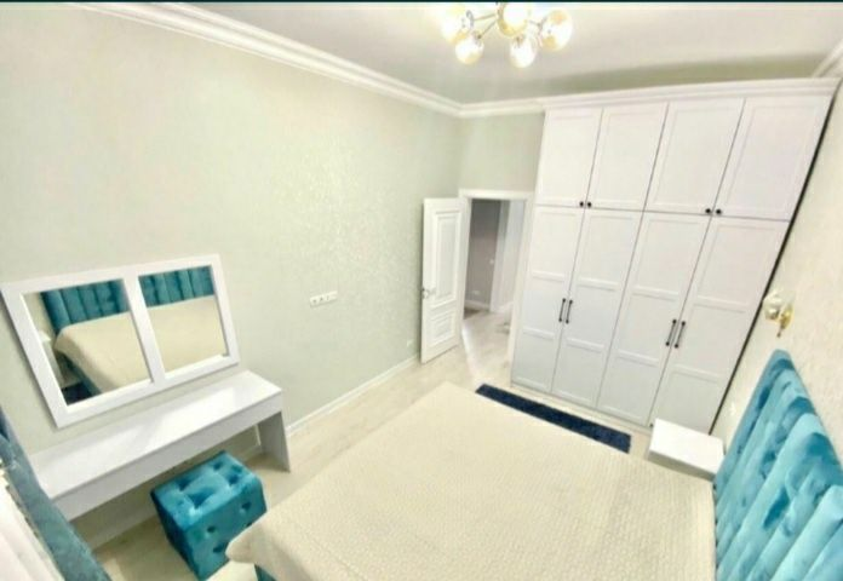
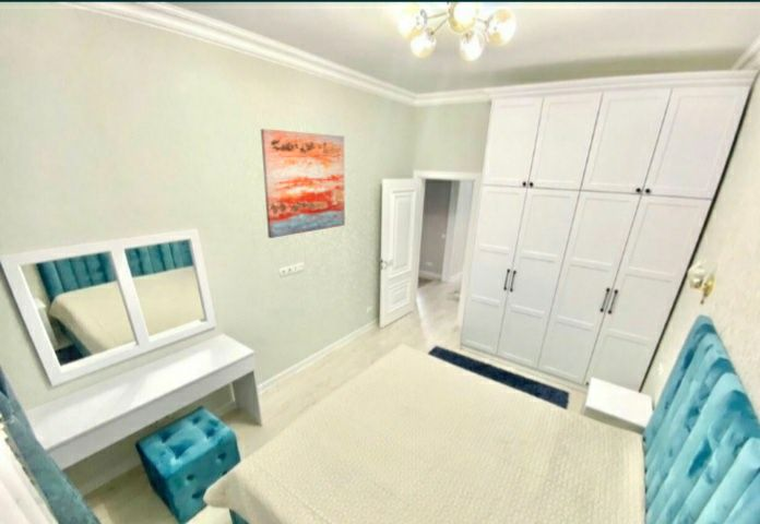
+ wall art [260,128,346,239]
